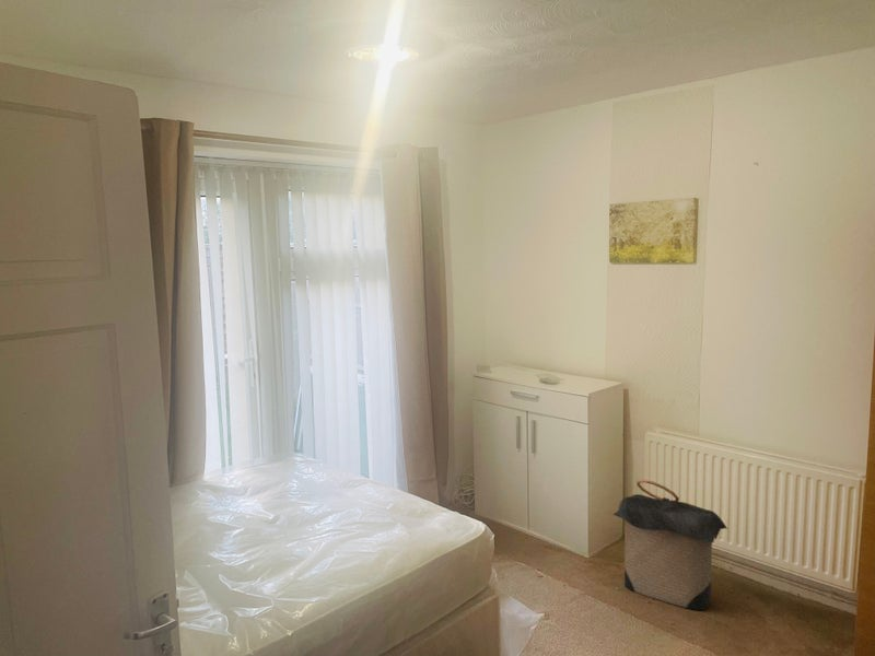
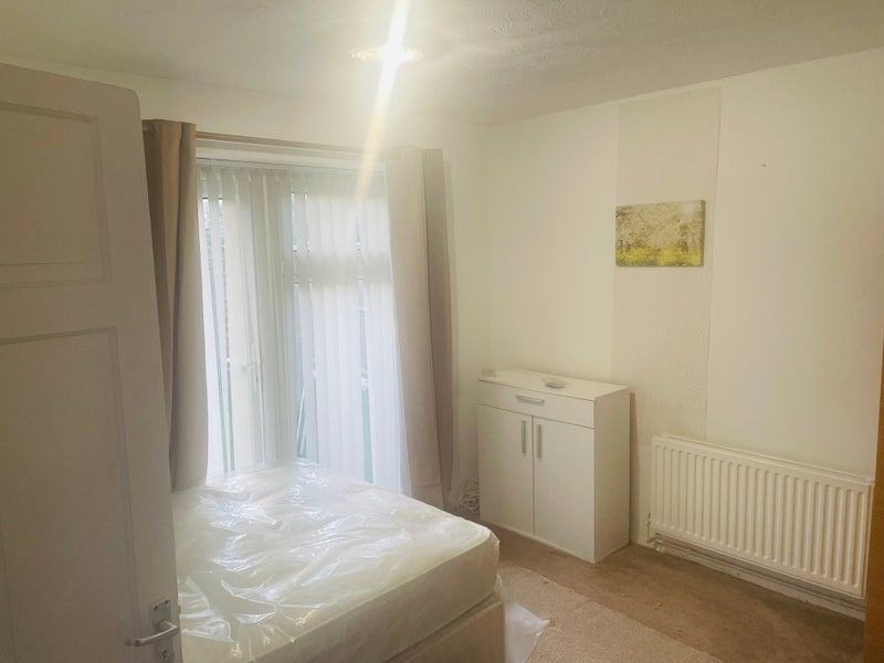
- laundry hamper [612,478,728,611]
